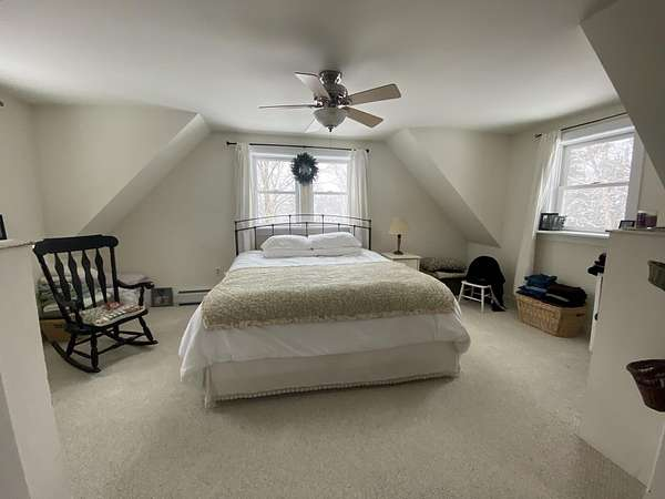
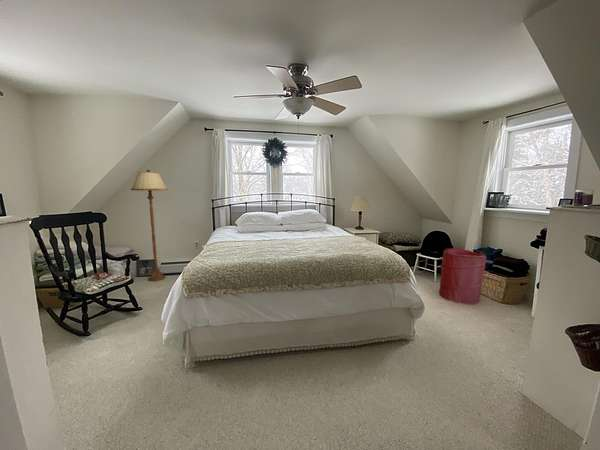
+ floor lamp [130,169,169,282]
+ laundry hamper [438,247,487,305]
